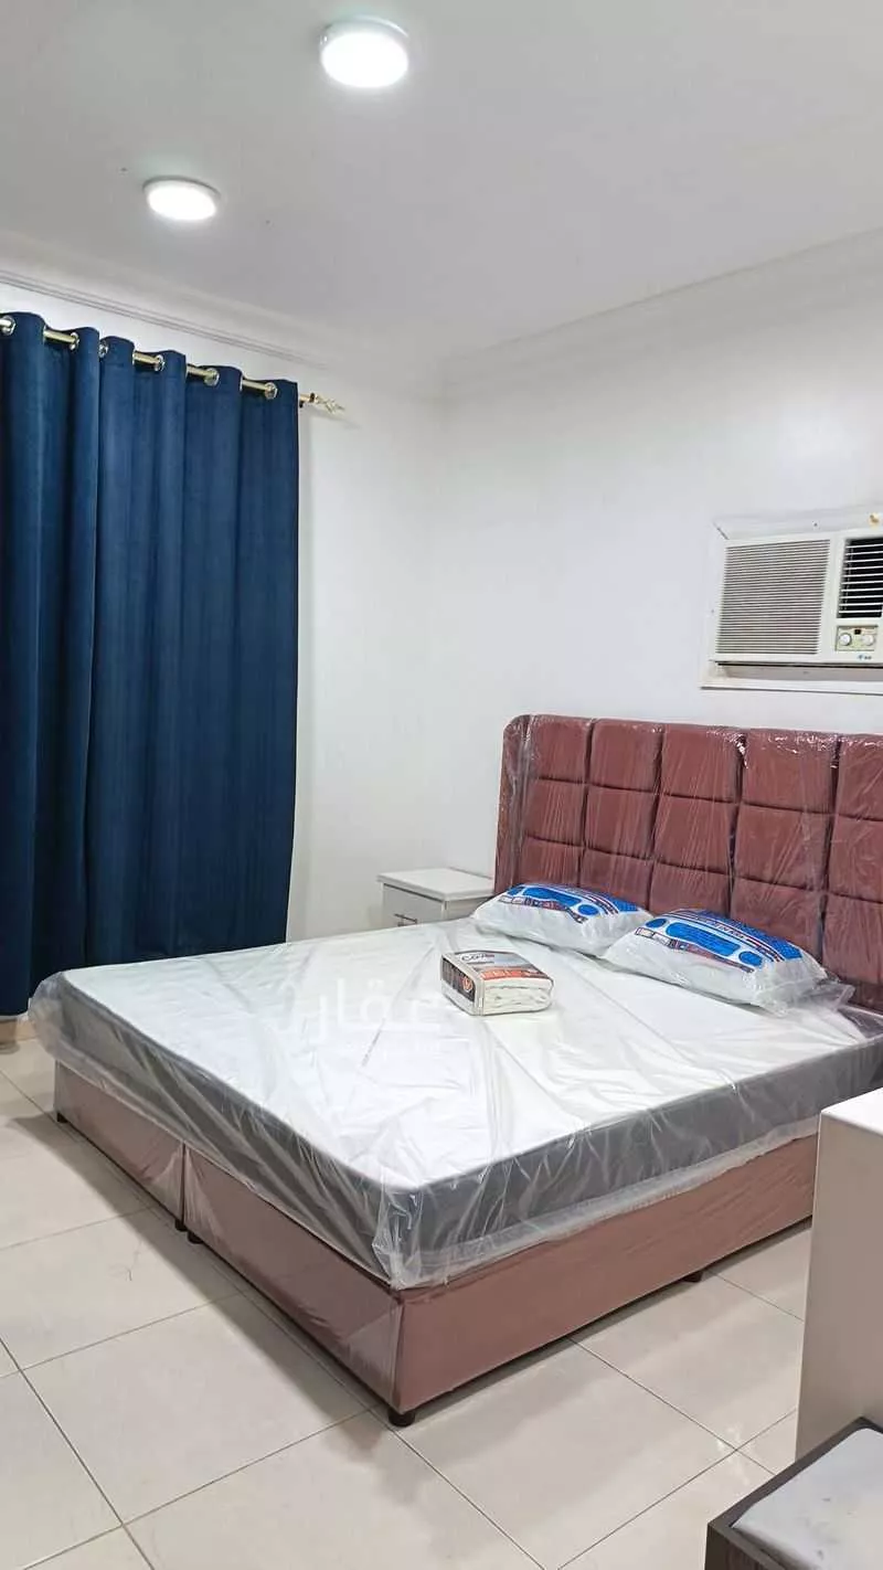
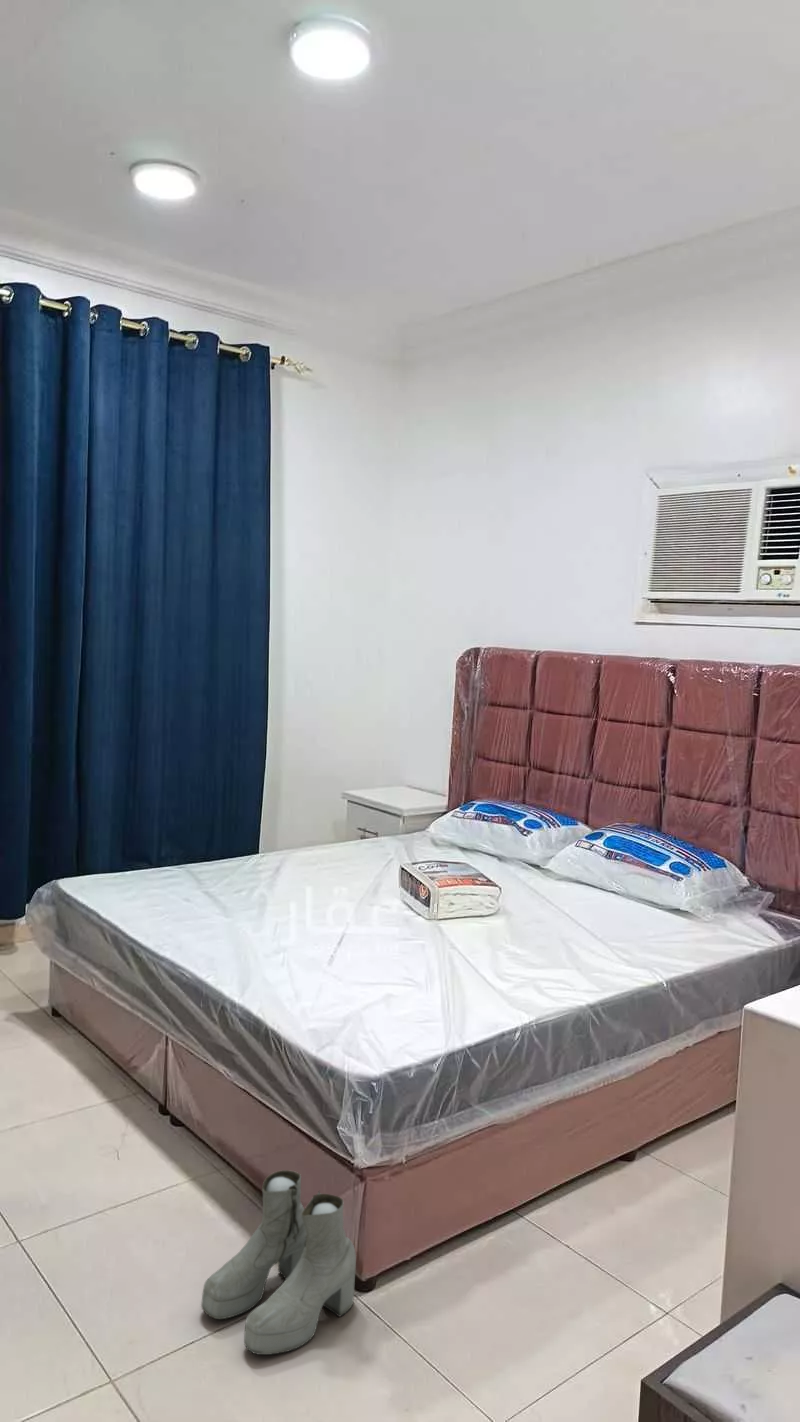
+ boots [200,1169,357,1356]
